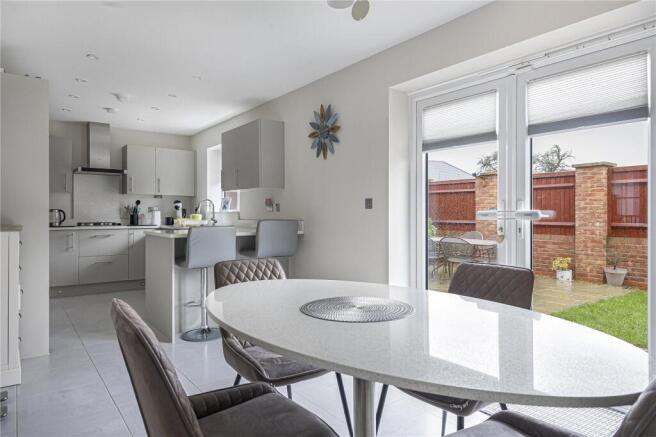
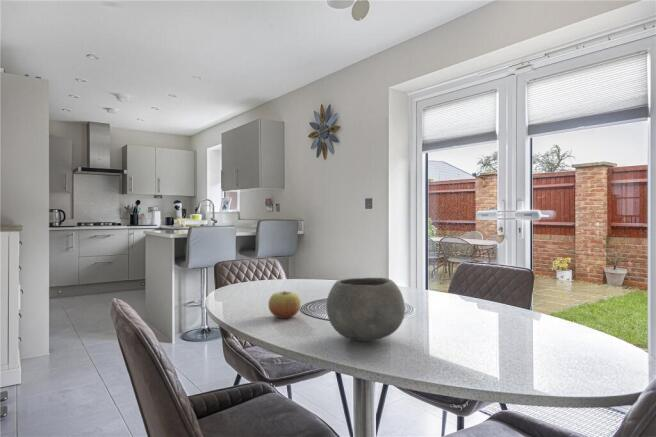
+ apple [267,290,302,319]
+ bowl [325,277,406,342]
